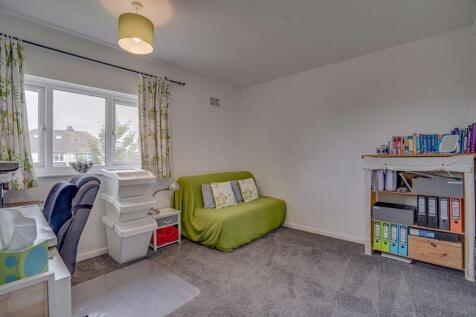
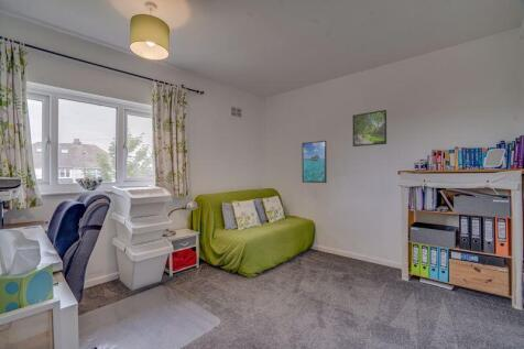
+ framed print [301,140,328,184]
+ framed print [351,109,387,148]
